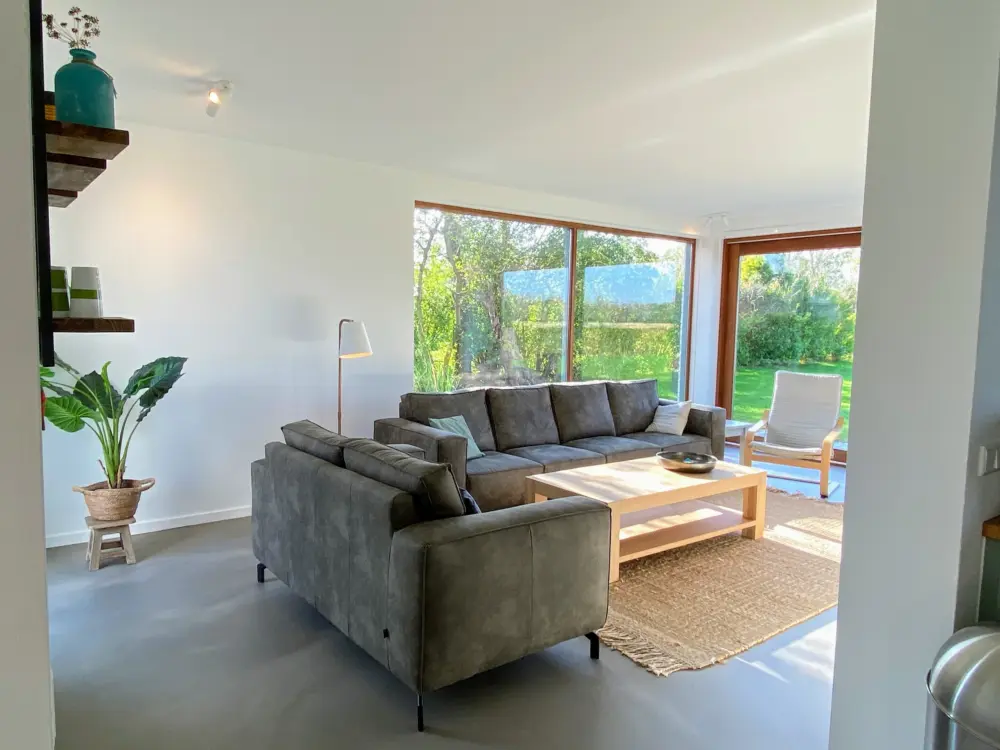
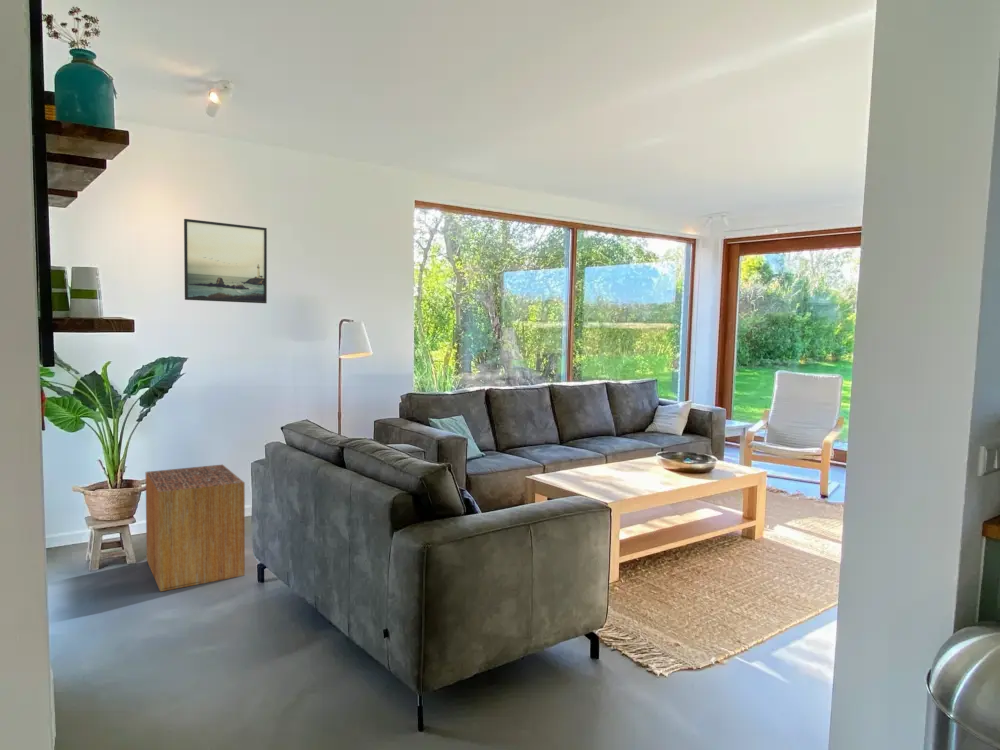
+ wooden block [145,464,246,593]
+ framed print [183,218,268,304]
